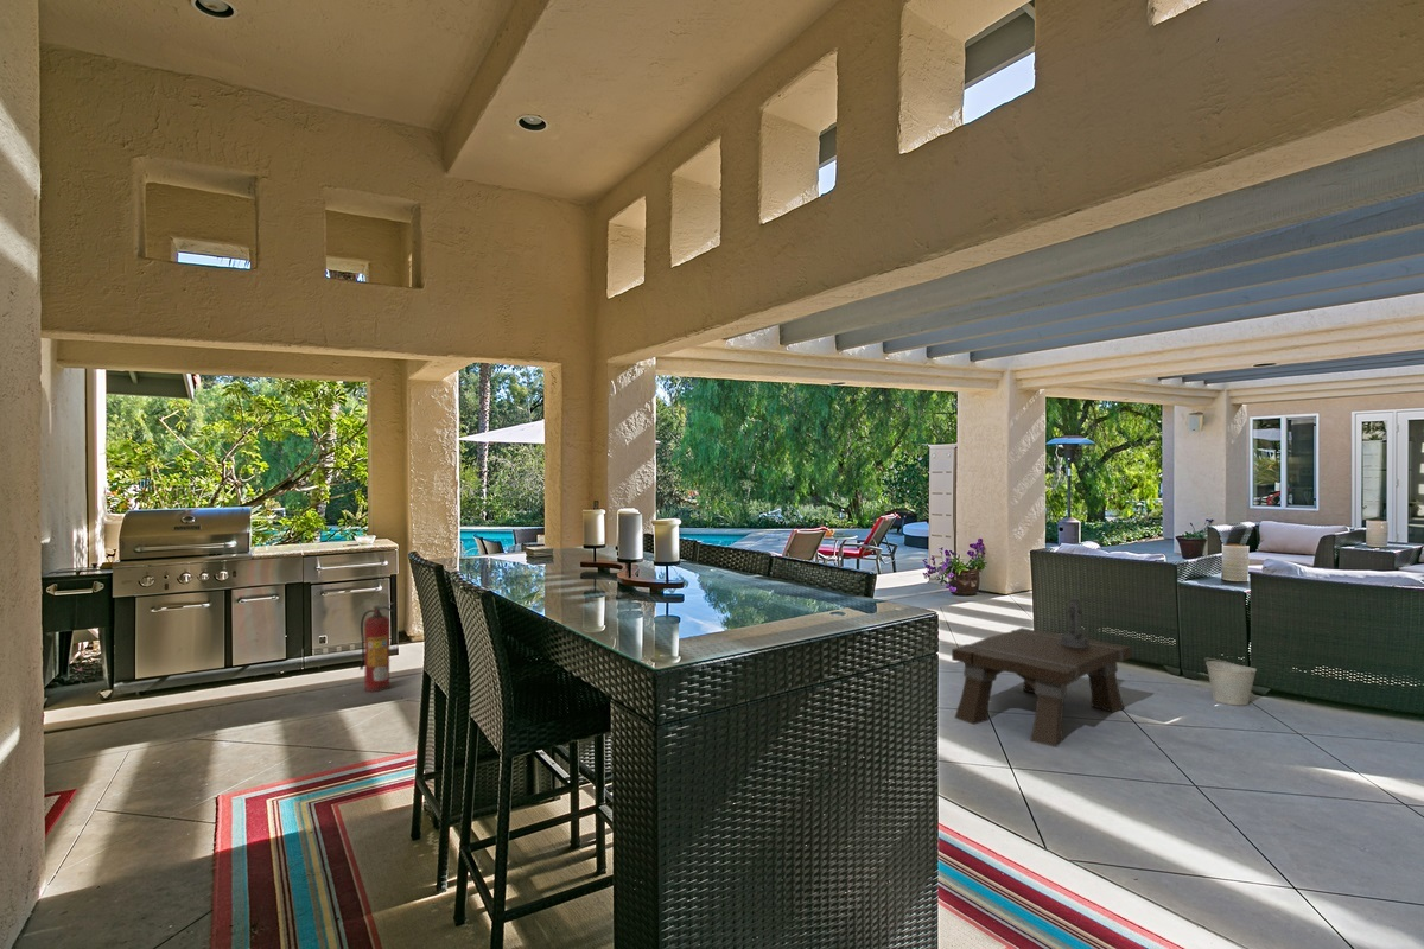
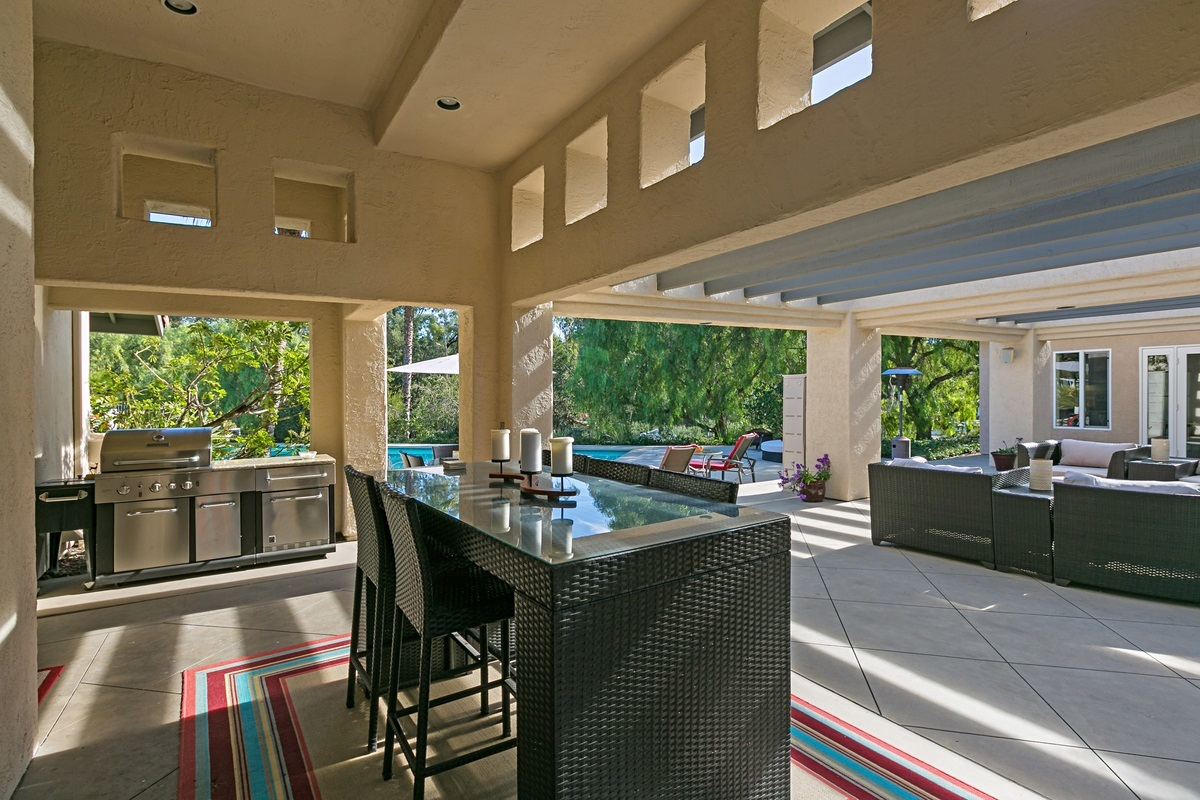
- bucket [1203,657,1258,707]
- lantern [1061,595,1089,648]
- coffee table [951,626,1133,749]
- fire extinguisher [358,601,395,693]
